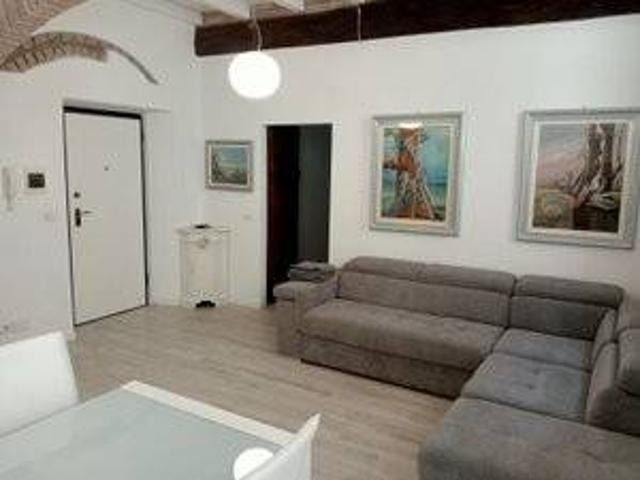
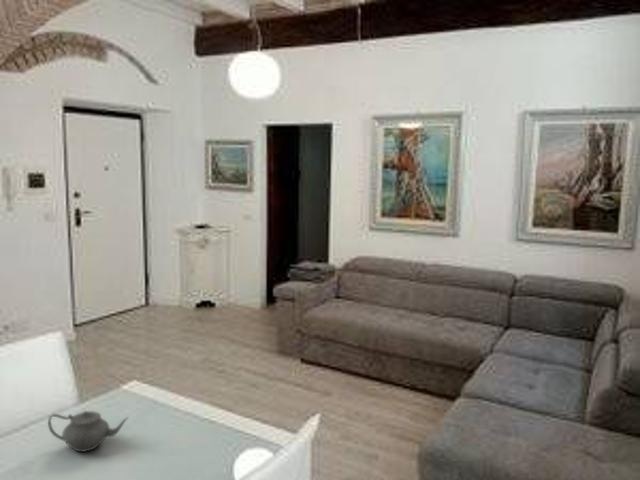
+ teapot [47,410,129,453]
